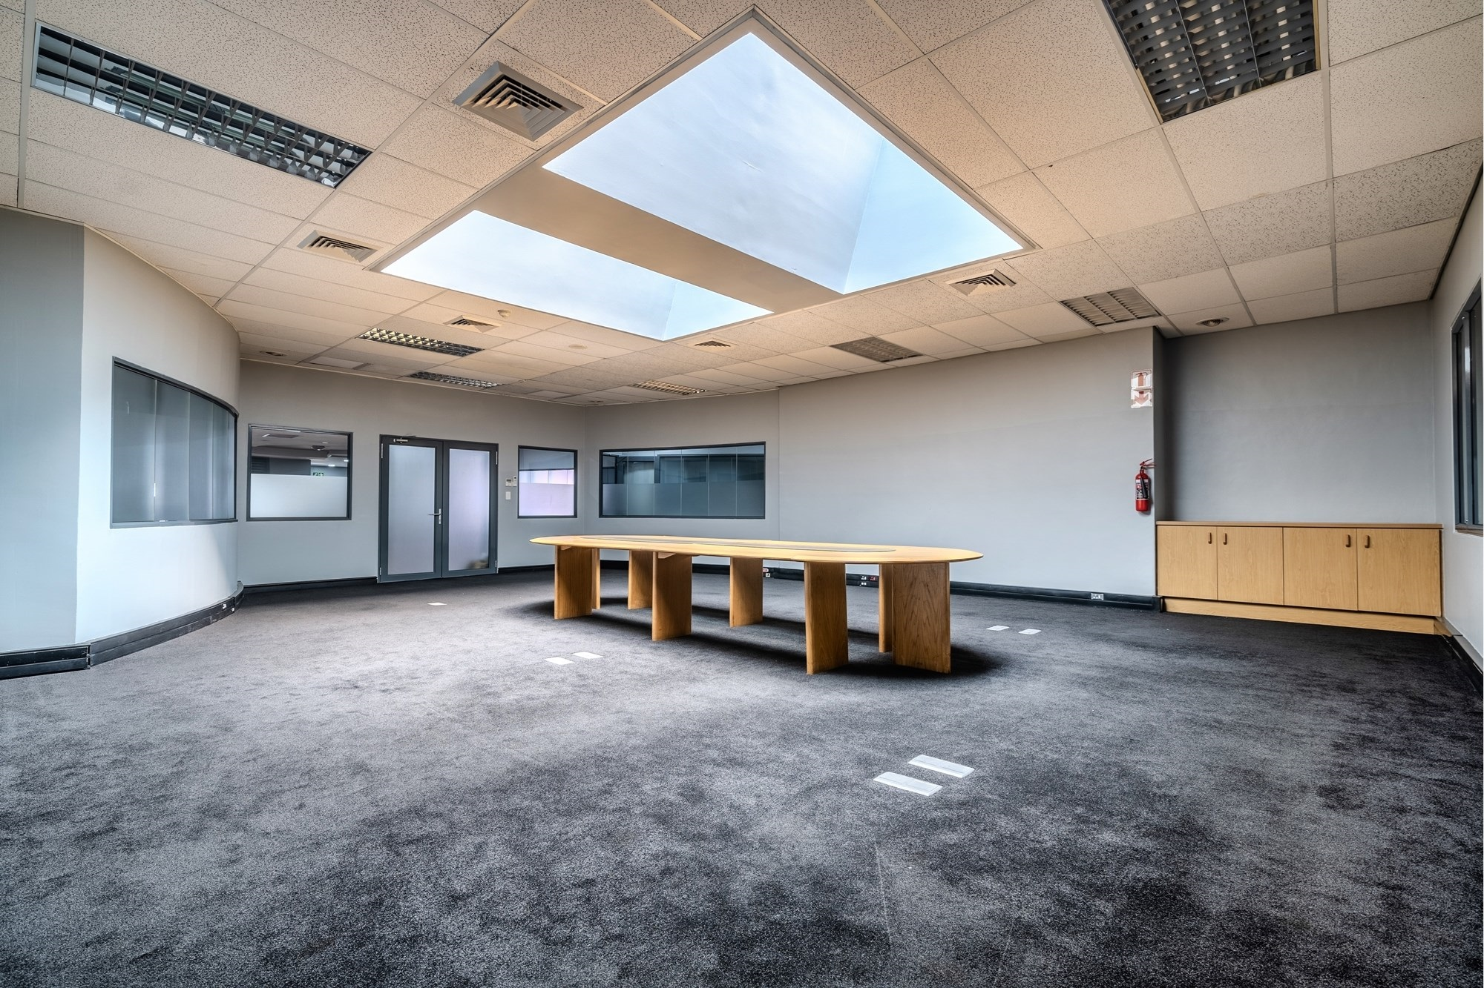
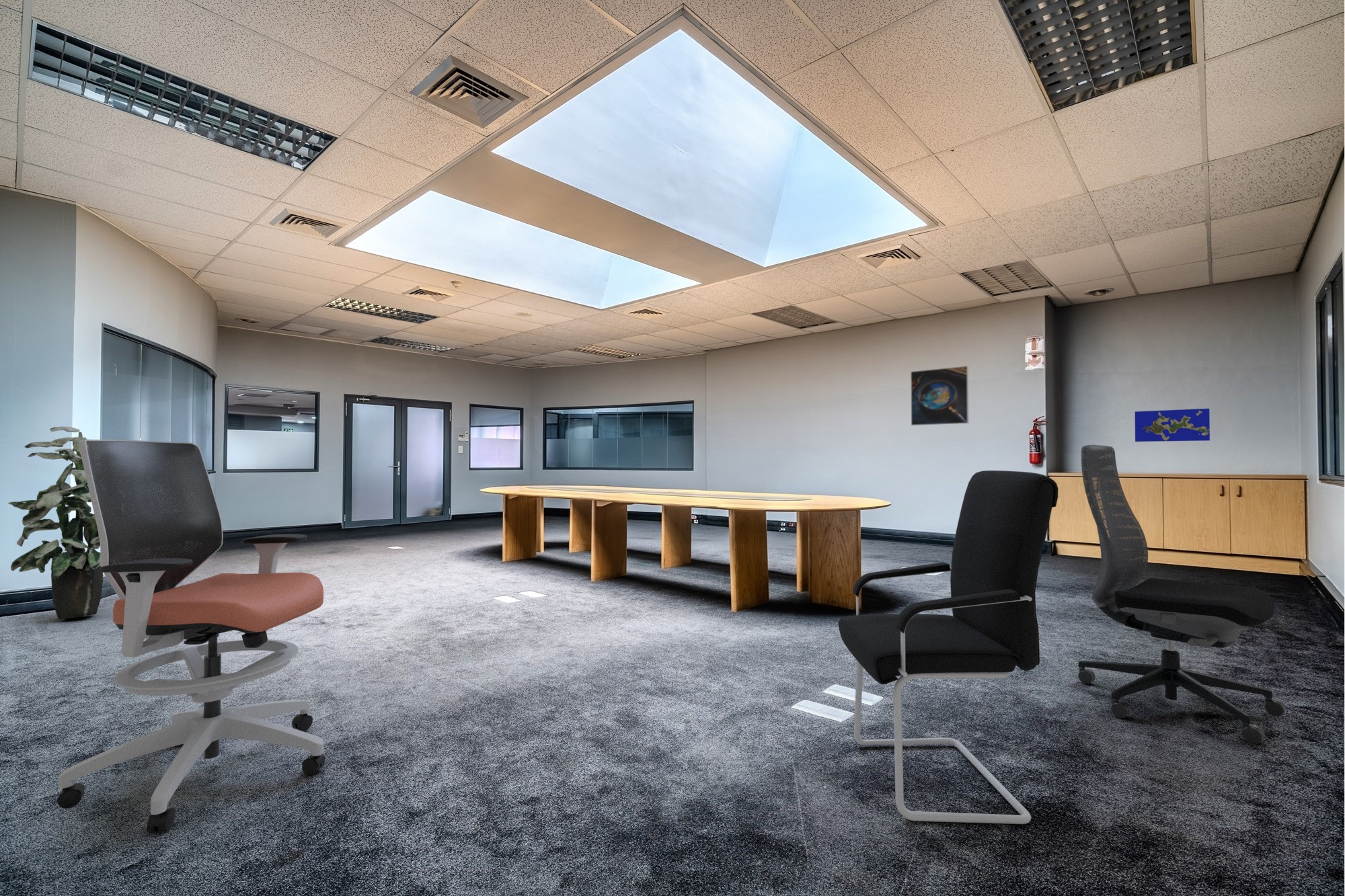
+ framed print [910,365,969,426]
+ indoor plant [7,426,123,620]
+ office chair [1077,444,1286,745]
+ world map [1135,408,1210,442]
+ office chair [56,439,326,833]
+ office chair [837,470,1059,825]
